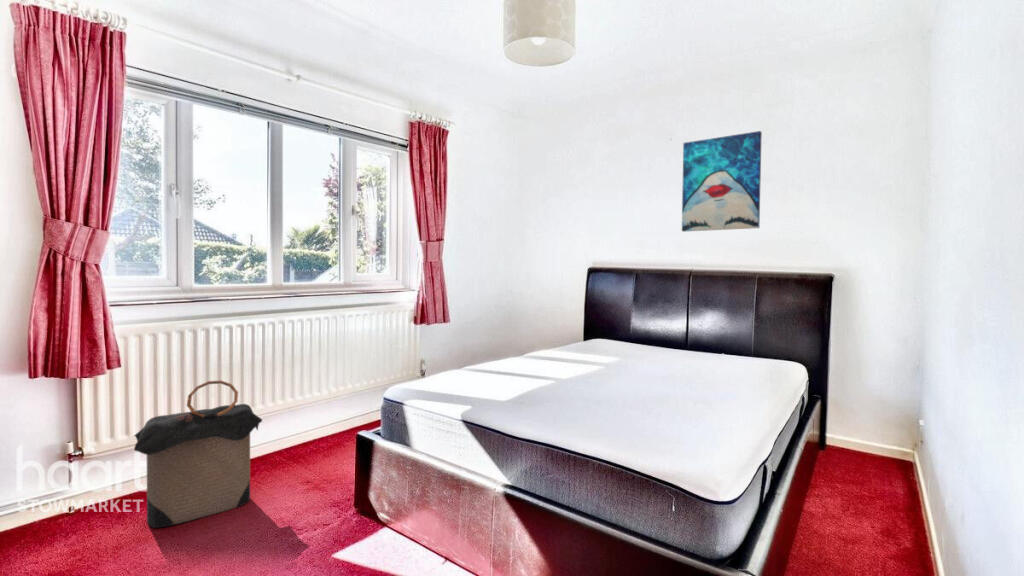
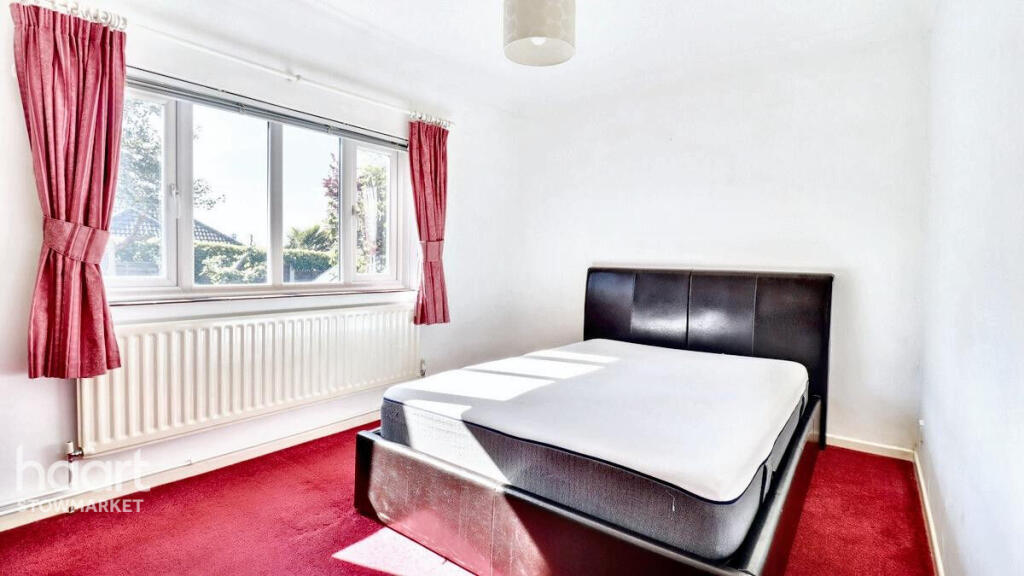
- laundry hamper [133,379,263,529]
- wall art [681,130,763,233]
